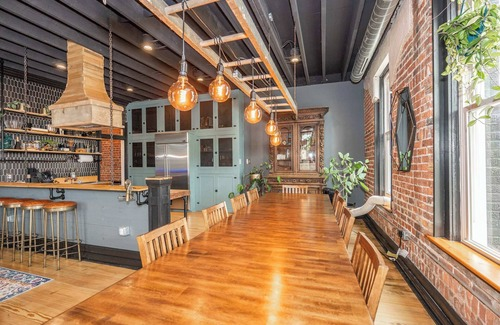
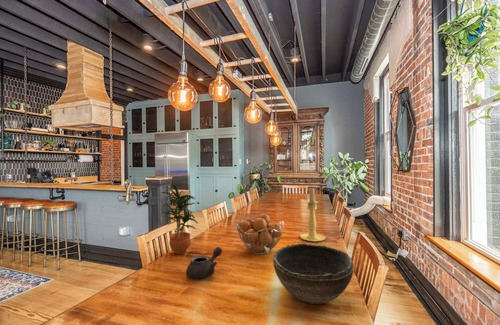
+ bowl [272,242,354,305]
+ candle holder [299,186,326,243]
+ fruit basket [235,213,285,255]
+ potted plant [160,182,199,255]
+ teapot [185,246,223,281]
